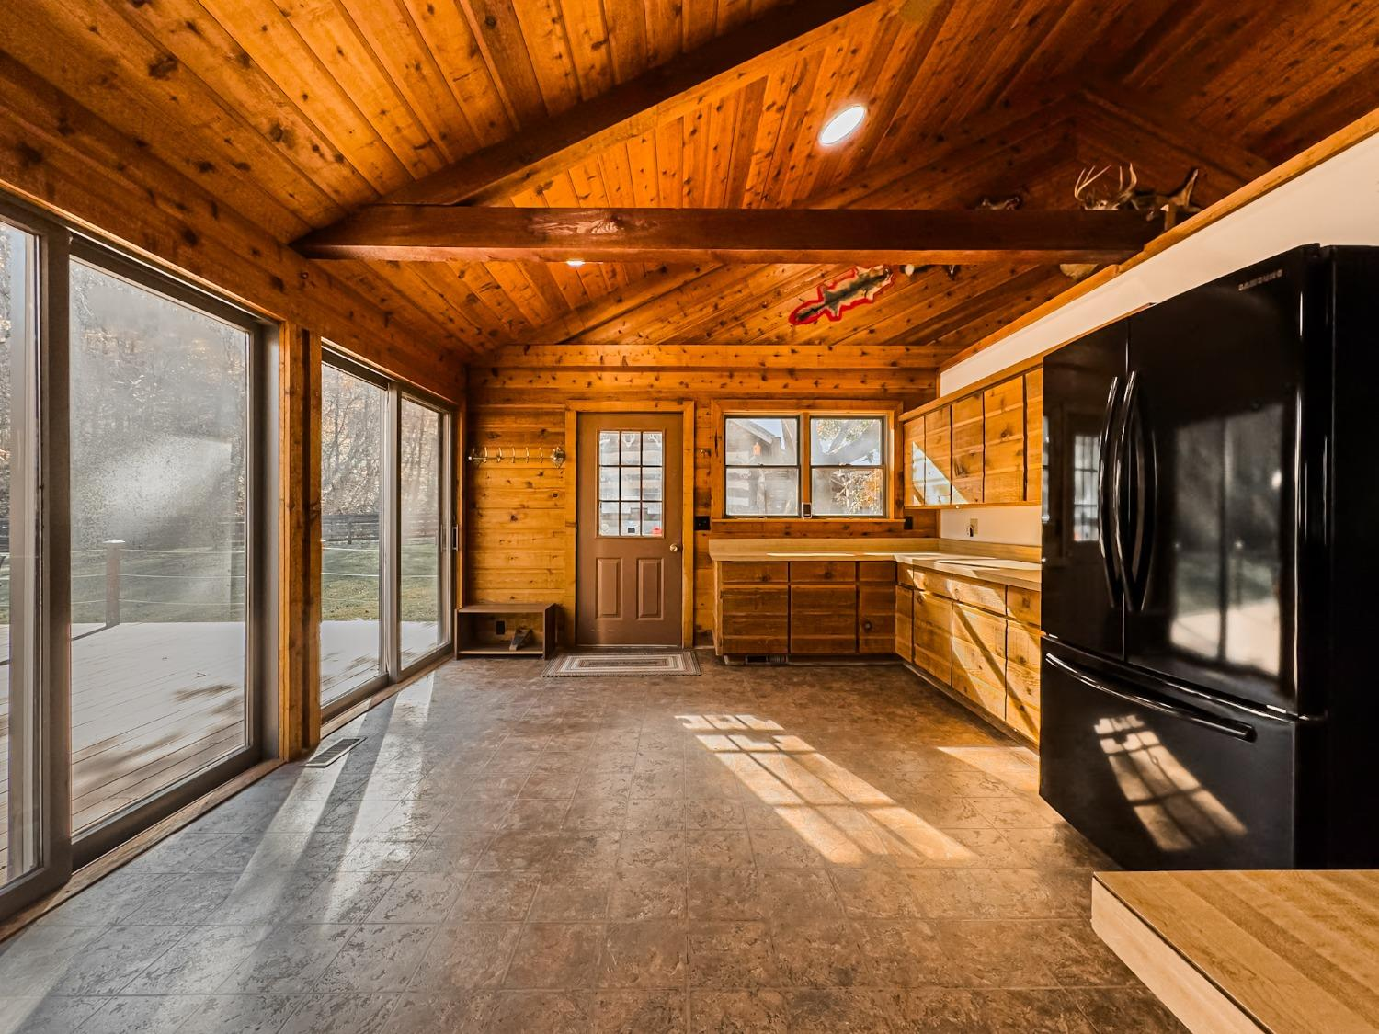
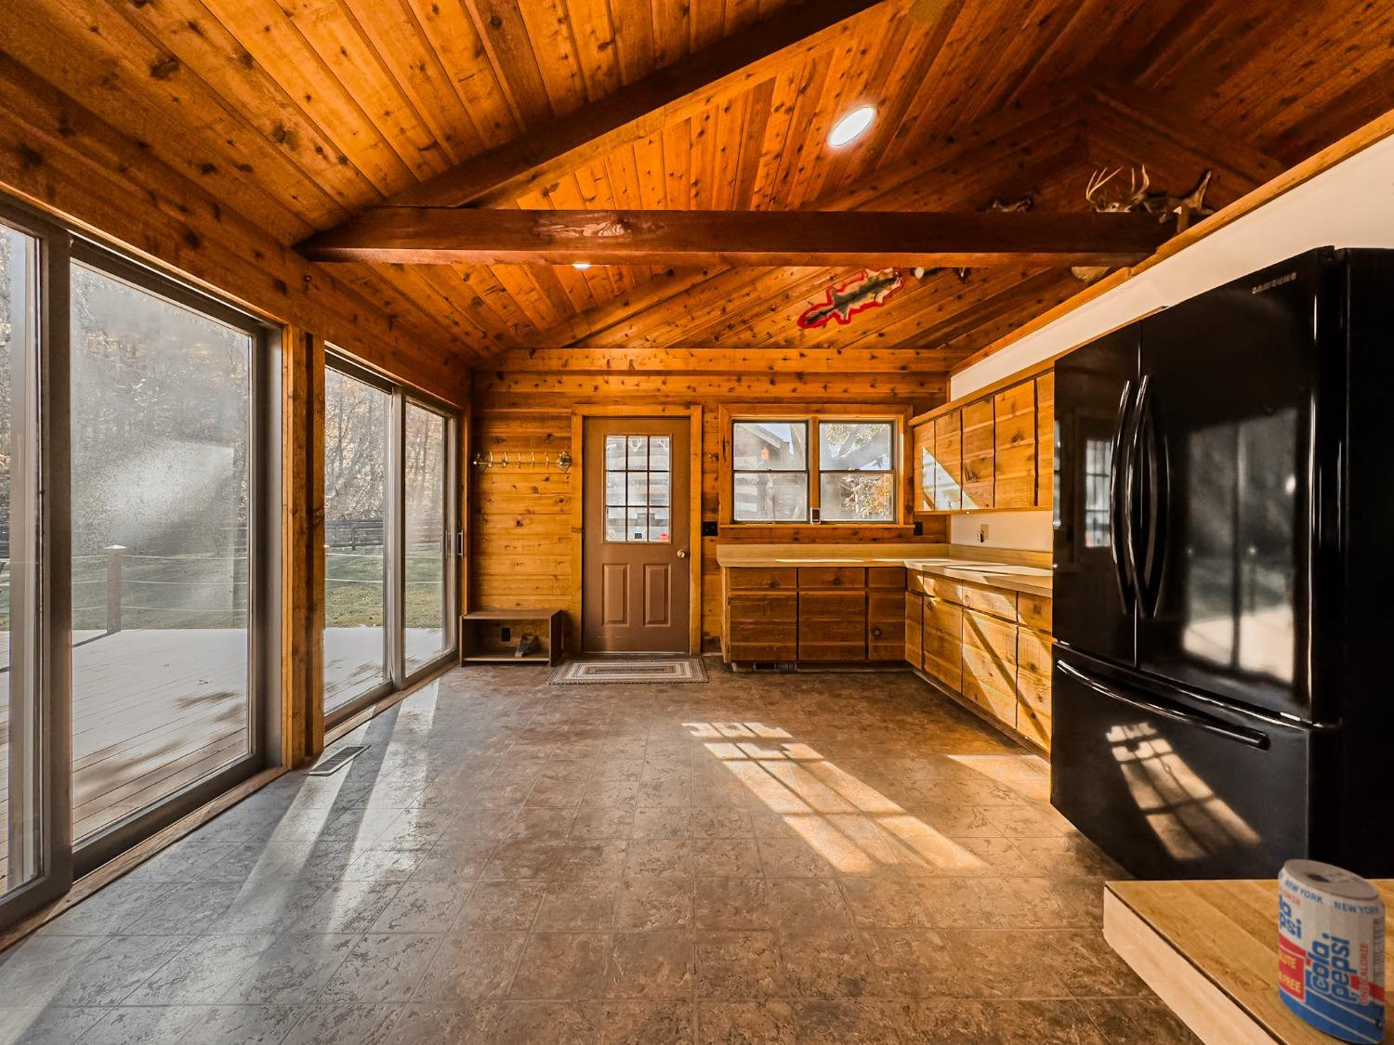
+ beverage can [1278,858,1386,1045]
